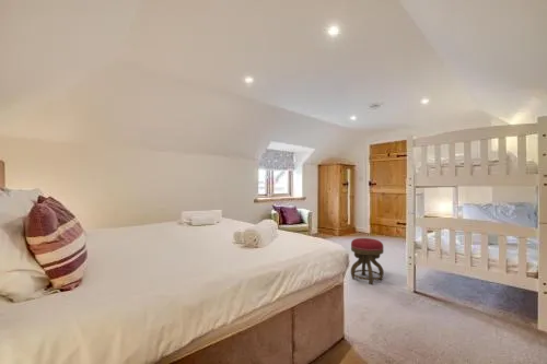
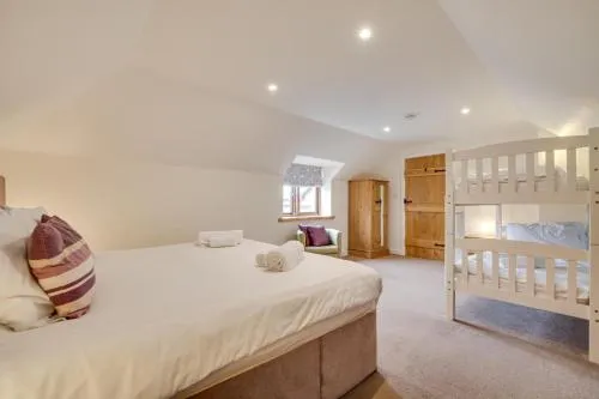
- stool [350,237,385,285]
